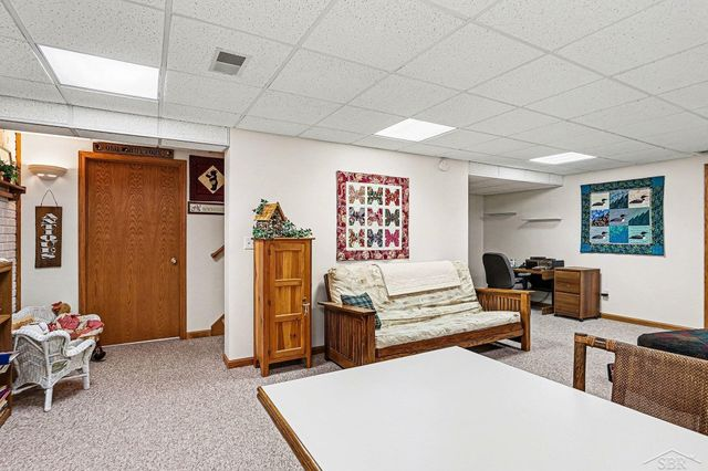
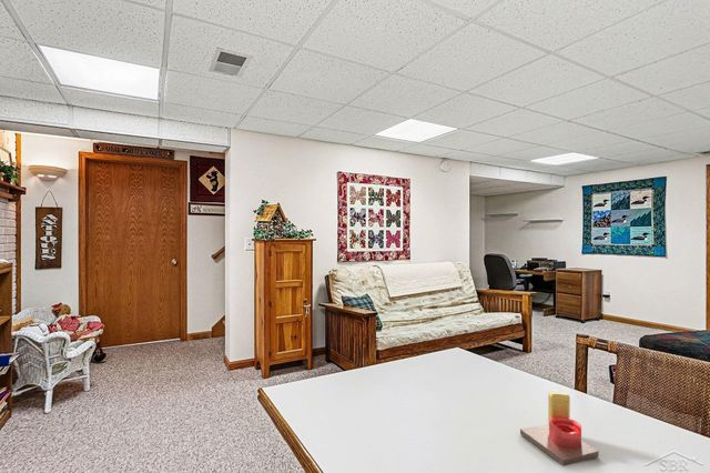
+ candle [519,390,599,467]
